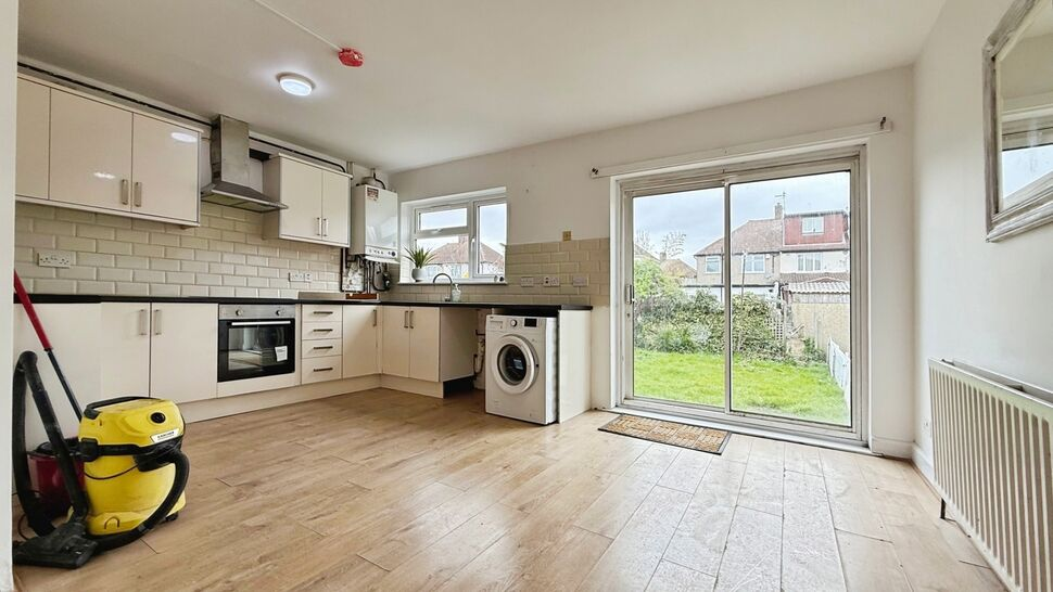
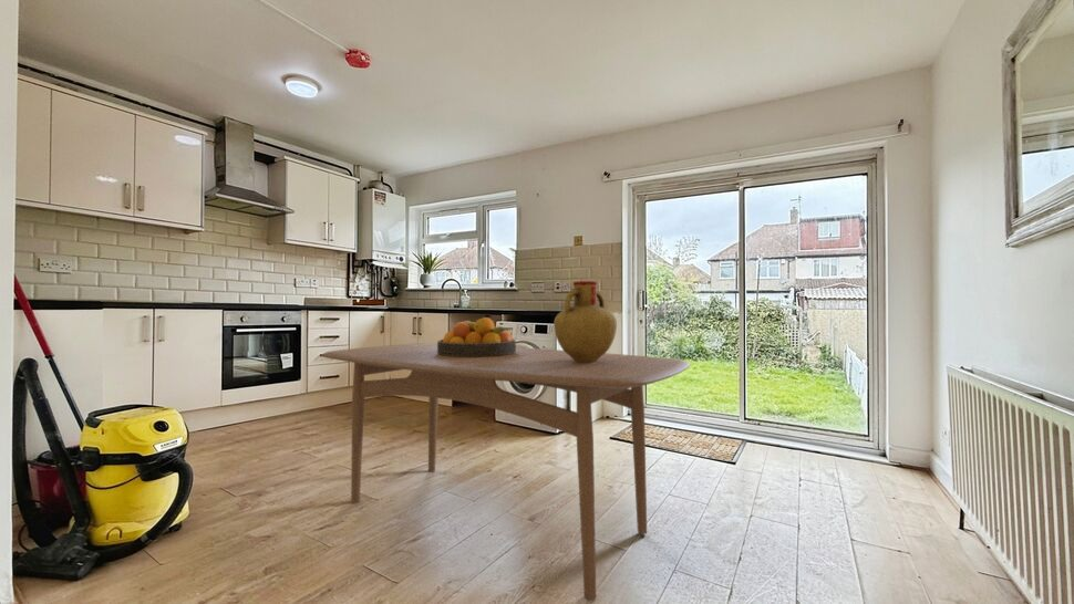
+ fruit bowl [436,316,517,357]
+ vase [553,280,618,362]
+ dining table [320,343,692,602]
